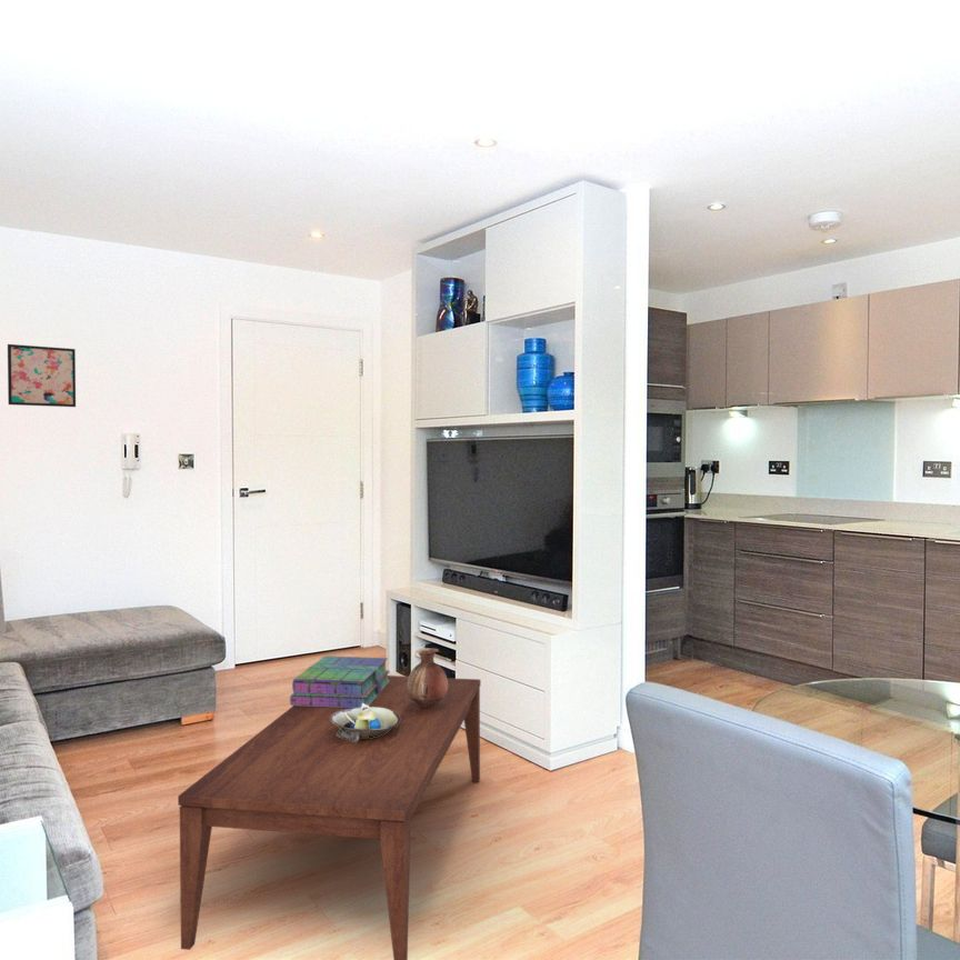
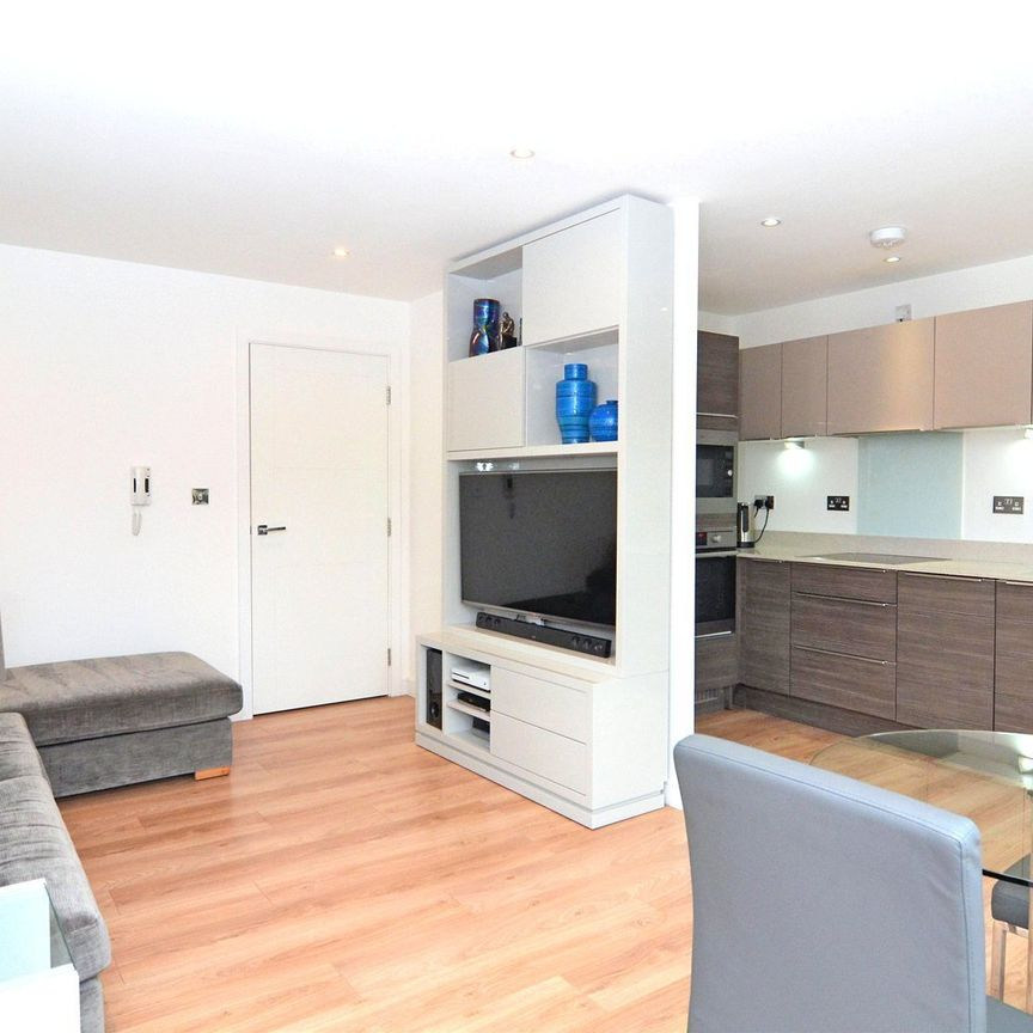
- decorative bowl [330,703,400,742]
- coffee table [177,674,481,960]
- vase [407,647,448,708]
- stack of books [289,654,391,708]
- wall art [7,343,77,408]
